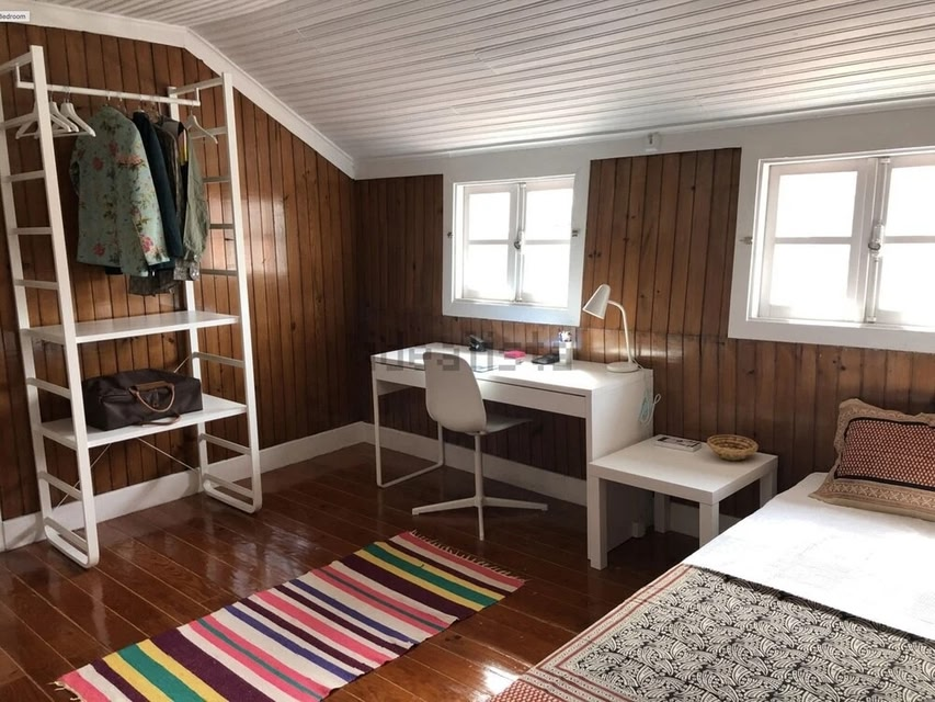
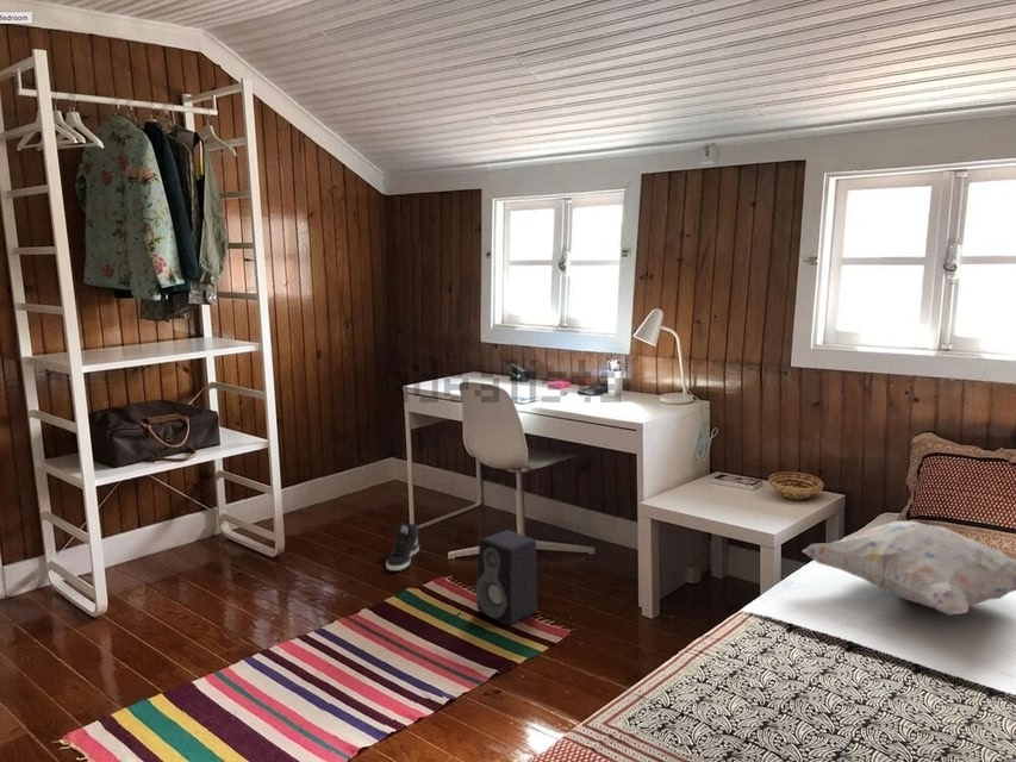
+ speaker [475,529,538,626]
+ decorative pillow [802,520,1016,617]
+ sneaker [385,521,420,572]
